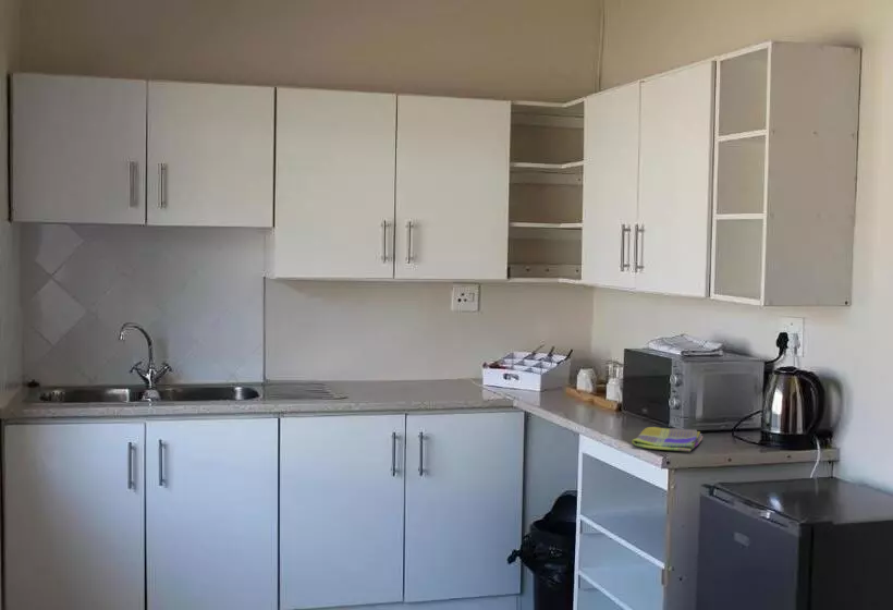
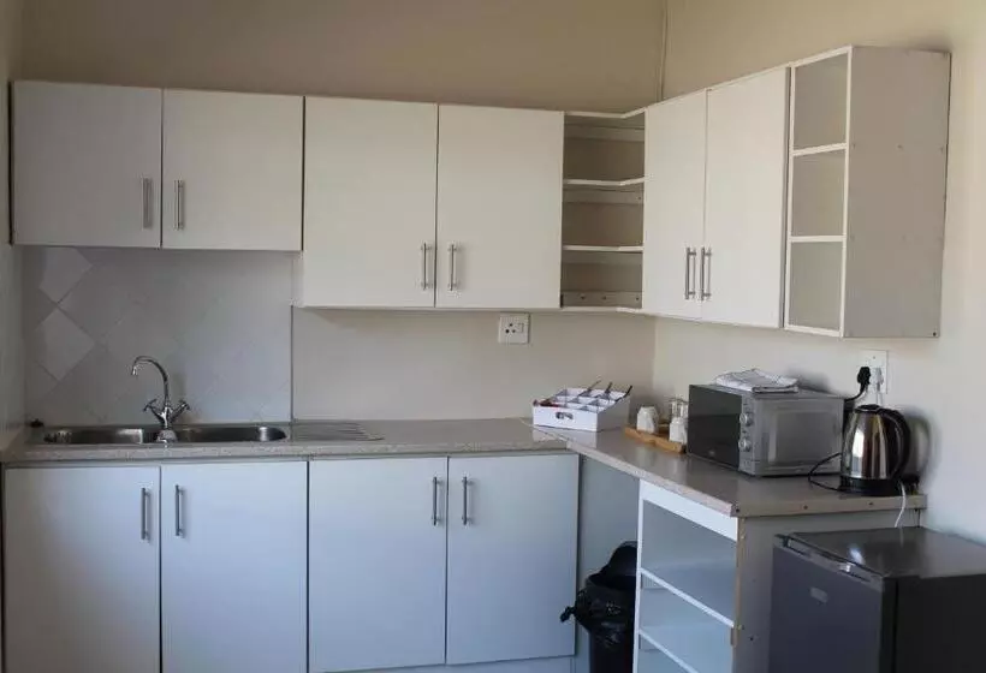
- dish towel [631,426,704,453]
